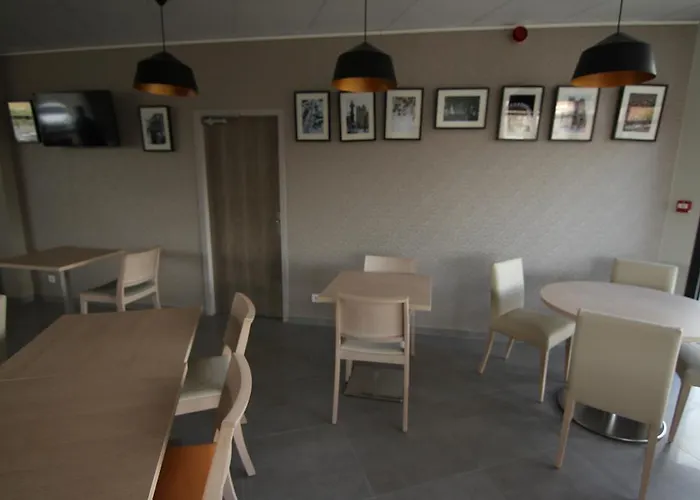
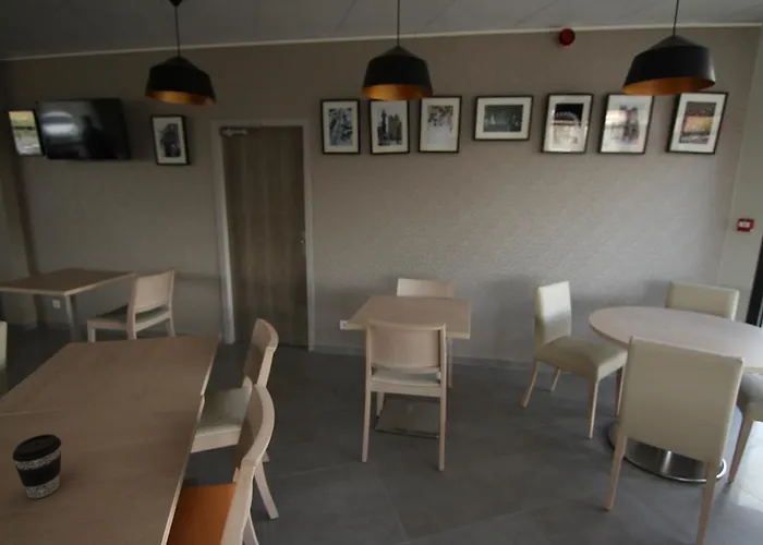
+ coffee cup [11,433,62,499]
